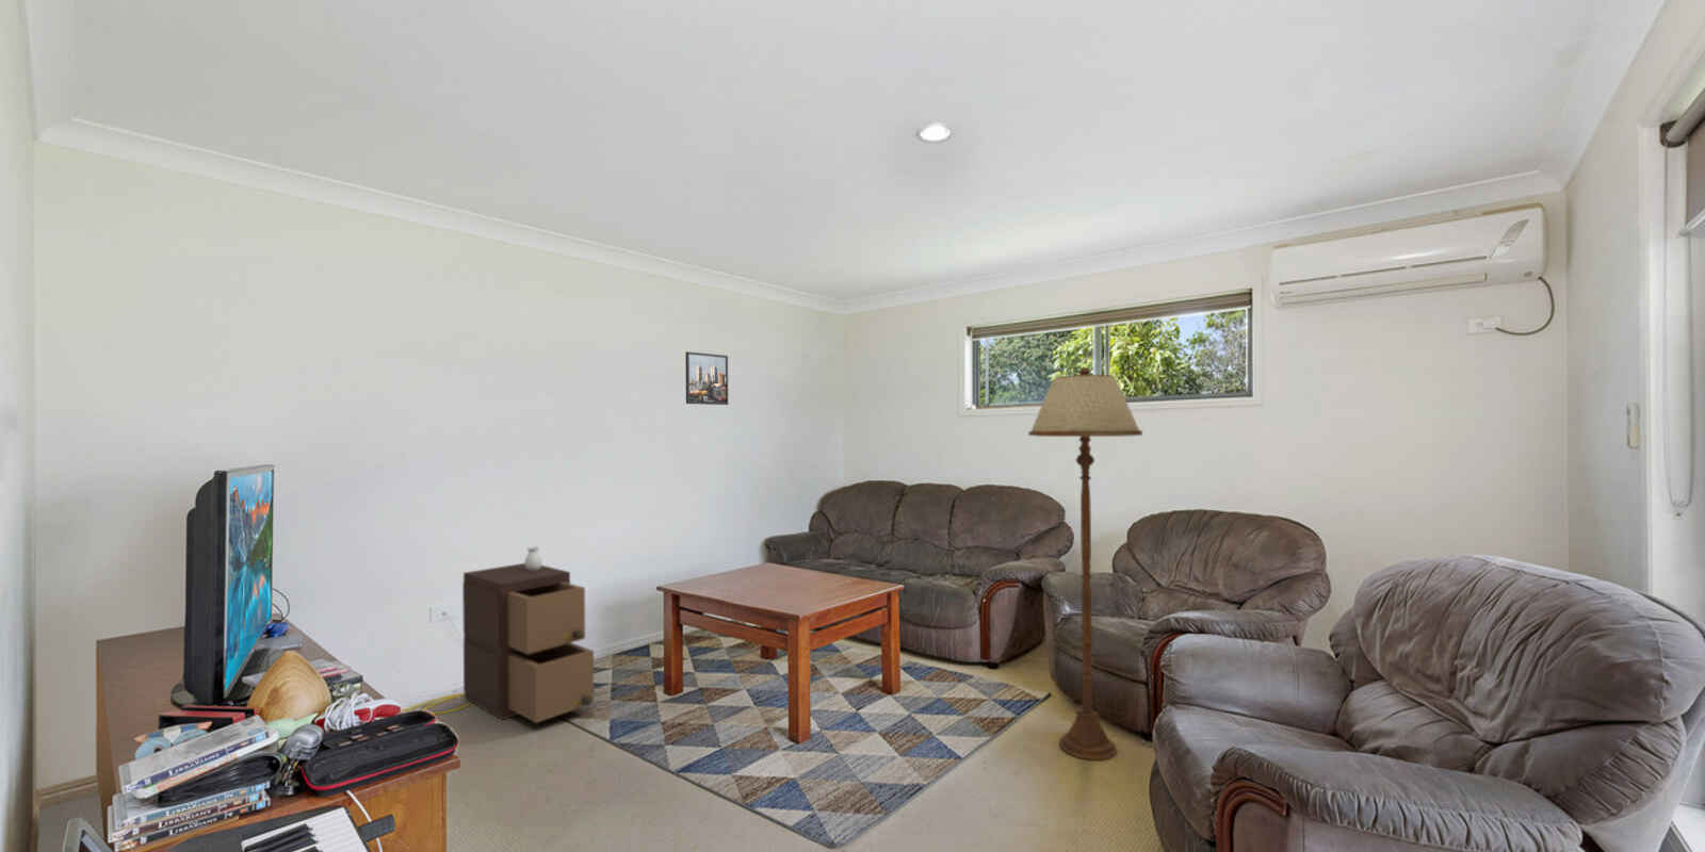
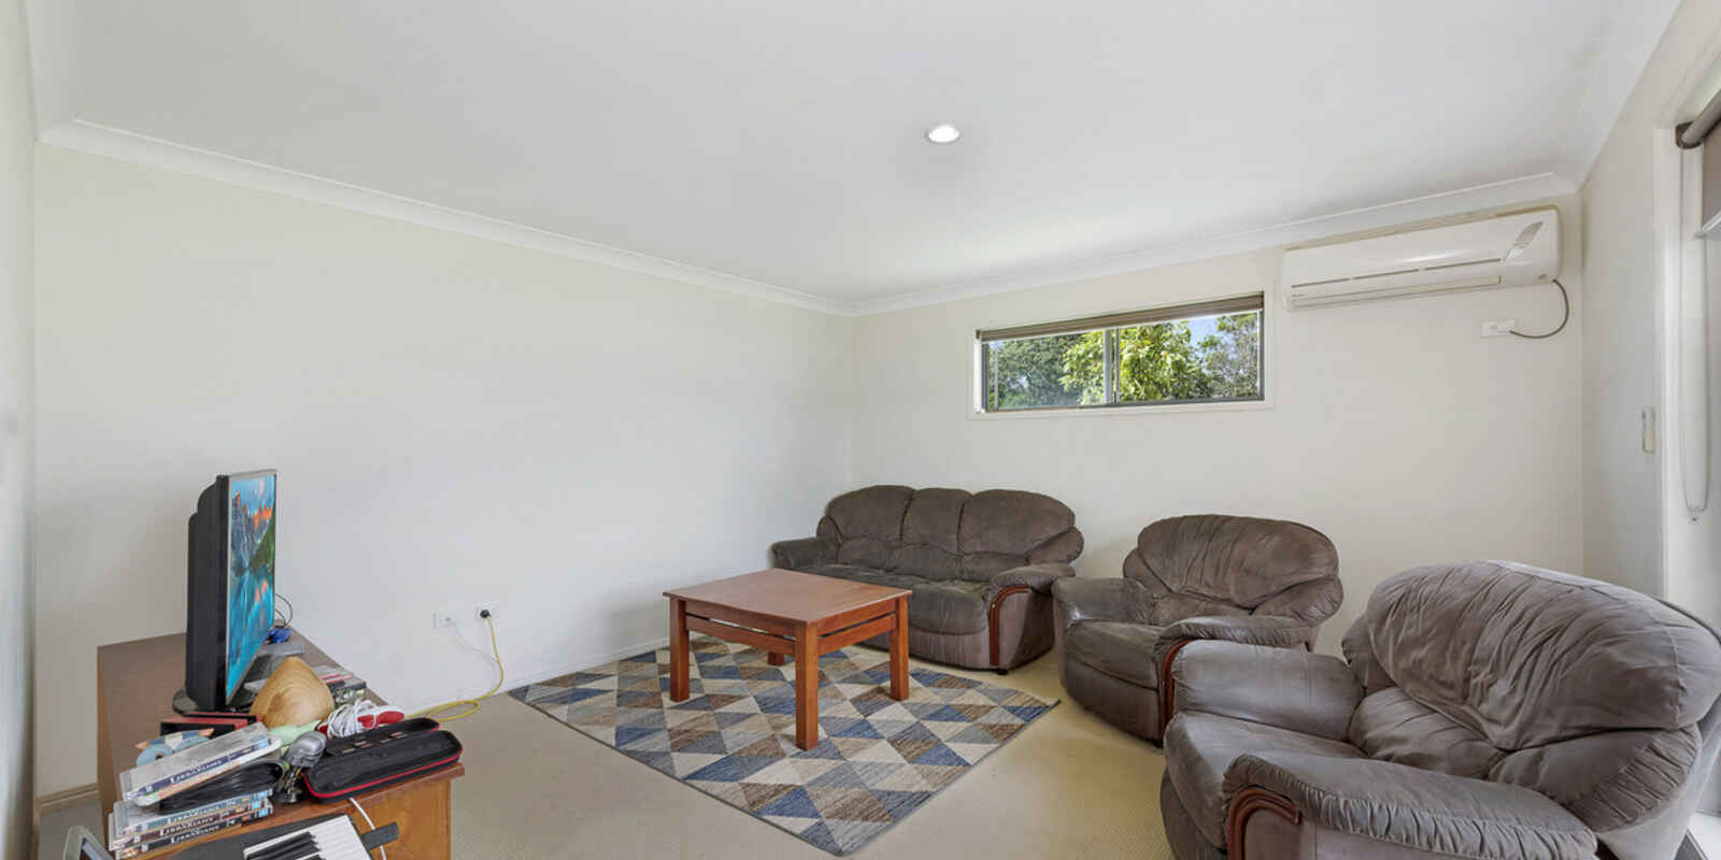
- floor lamp [1028,366,1144,762]
- storage cabinet [461,546,595,724]
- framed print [684,350,729,405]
